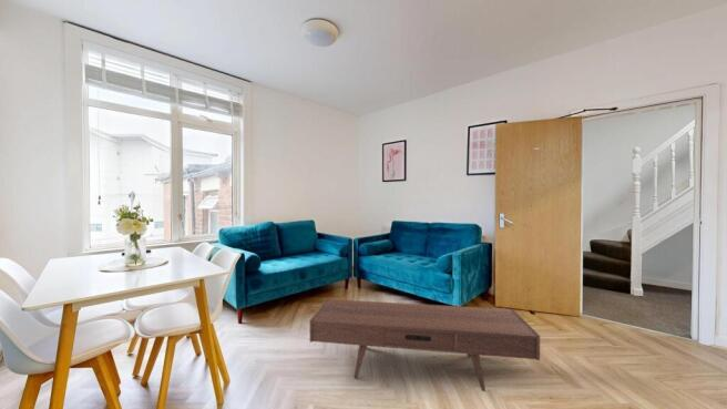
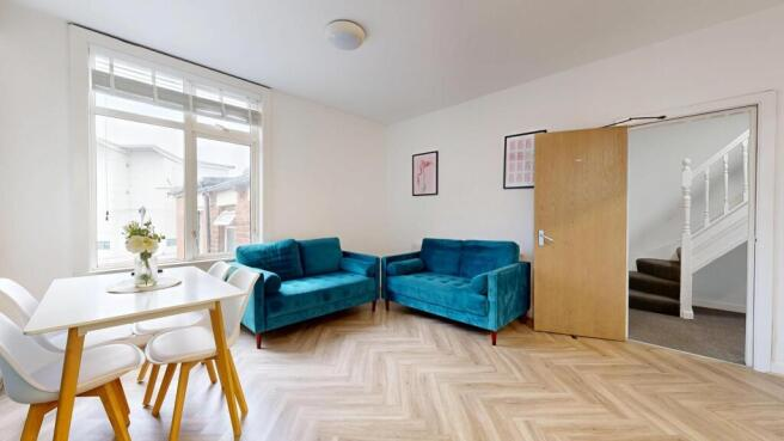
- coffee table [309,297,541,392]
